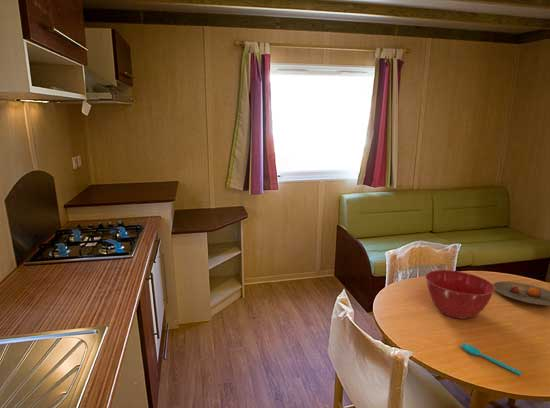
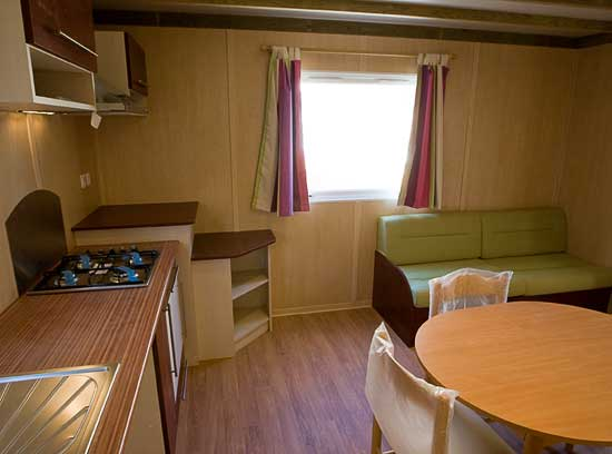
- mixing bowl [425,269,496,320]
- plate [492,280,550,306]
- spoon [461,343,522,376]
